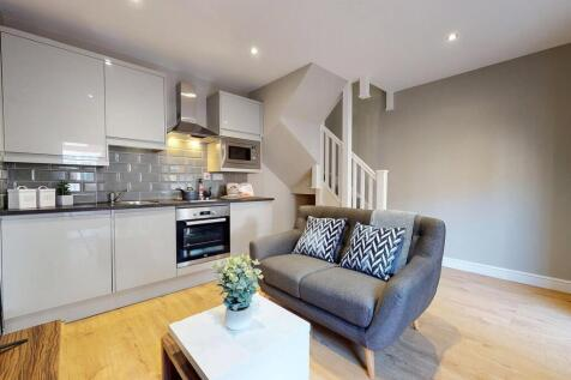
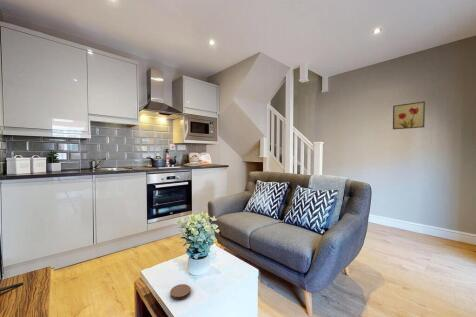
+ coaster [169,283,191,301]
+ wall art [392,100,426,130]
